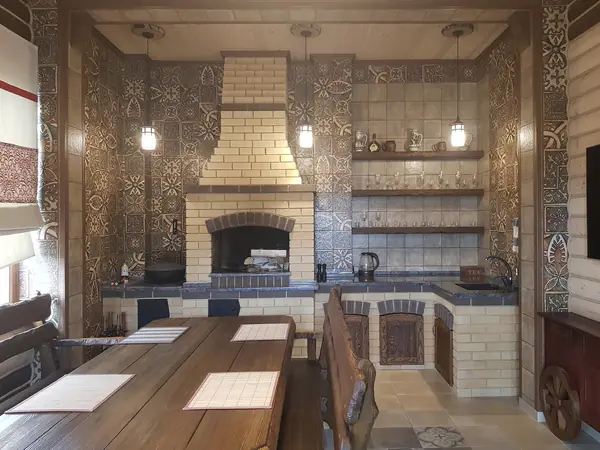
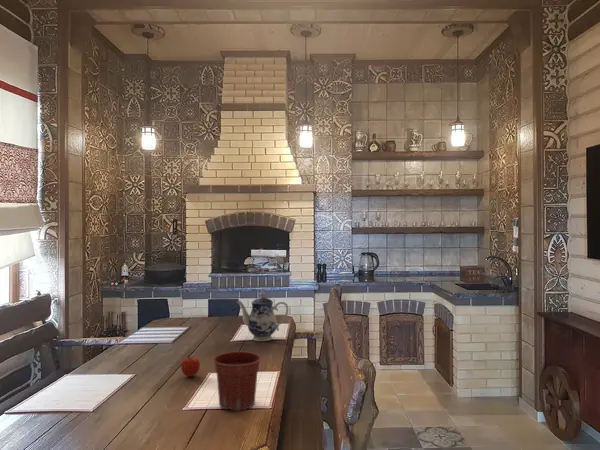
+ teapot [236,290,289,342]
+ fruit [180,356,201,378]
+ flower pot [212,351,262,412]
